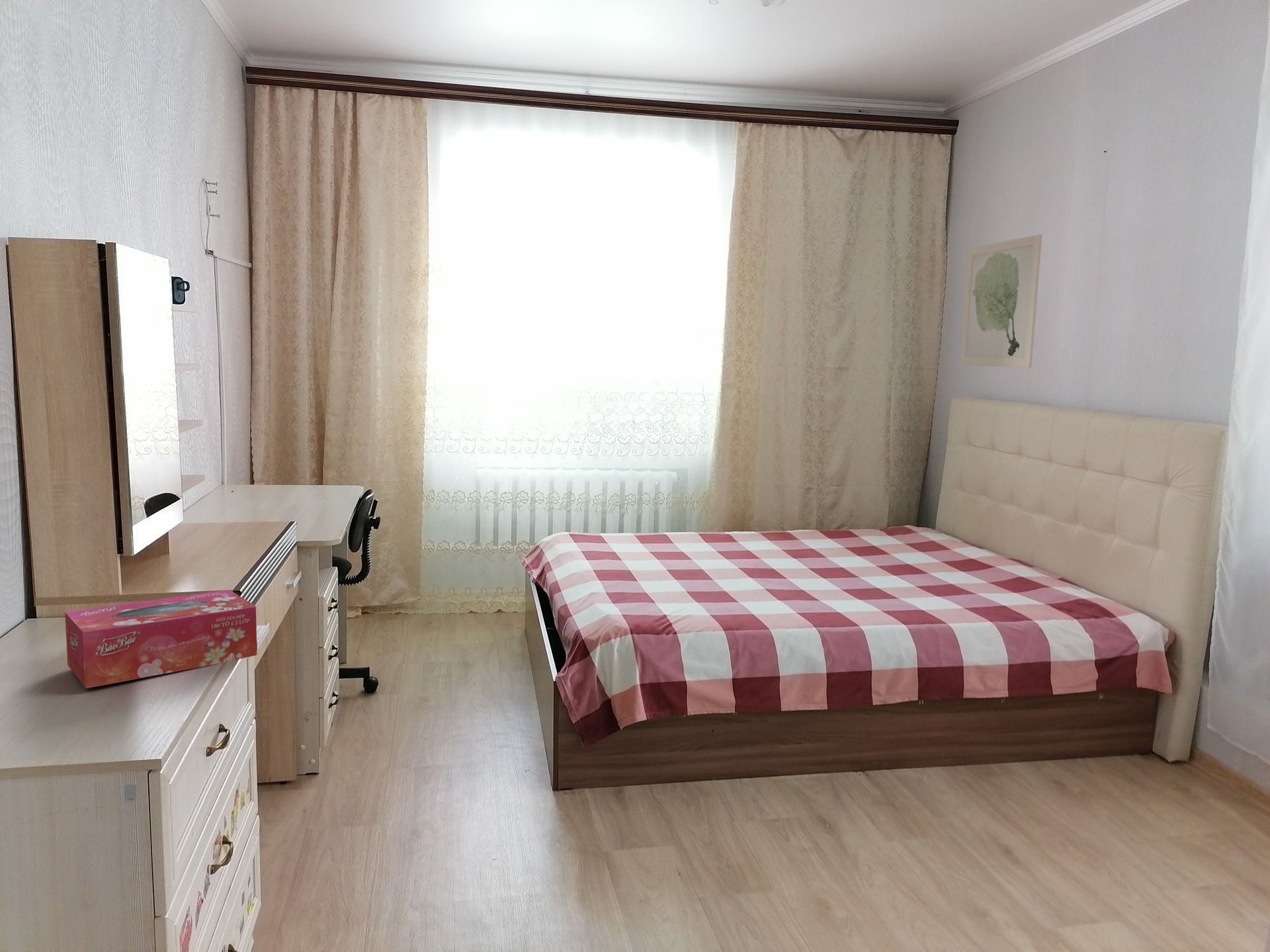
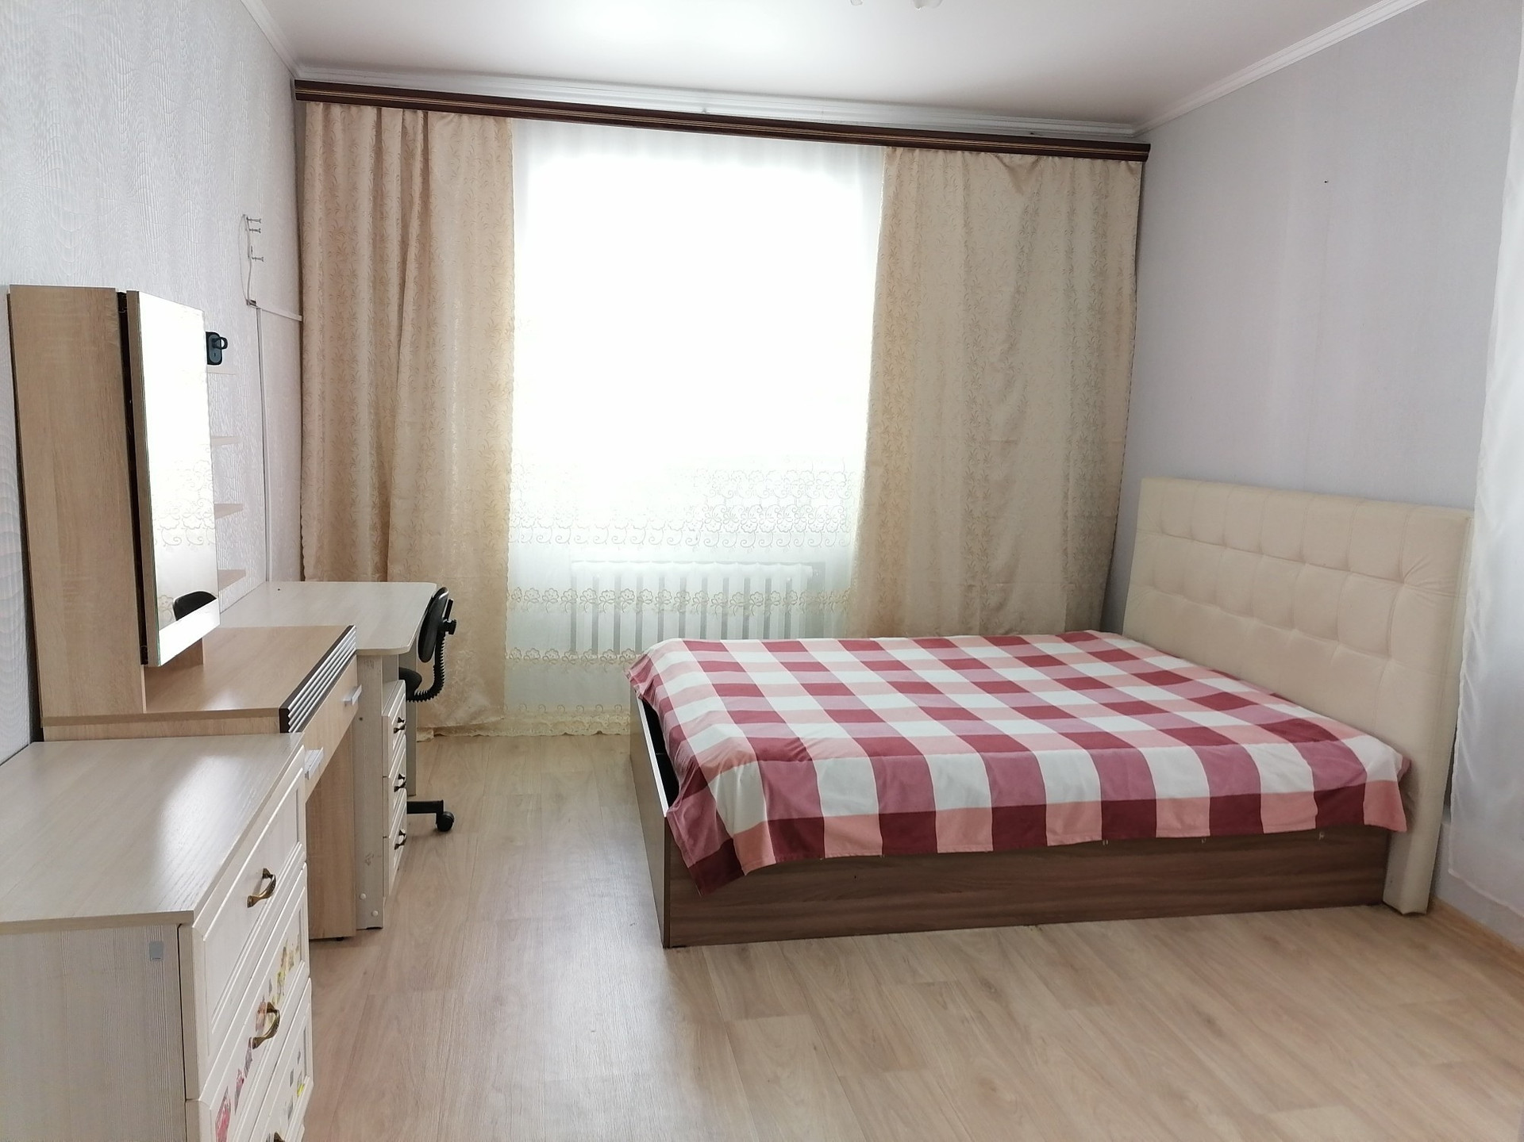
- wall art [960,234,1042,368]
- tissue box [64,589,258,689]
